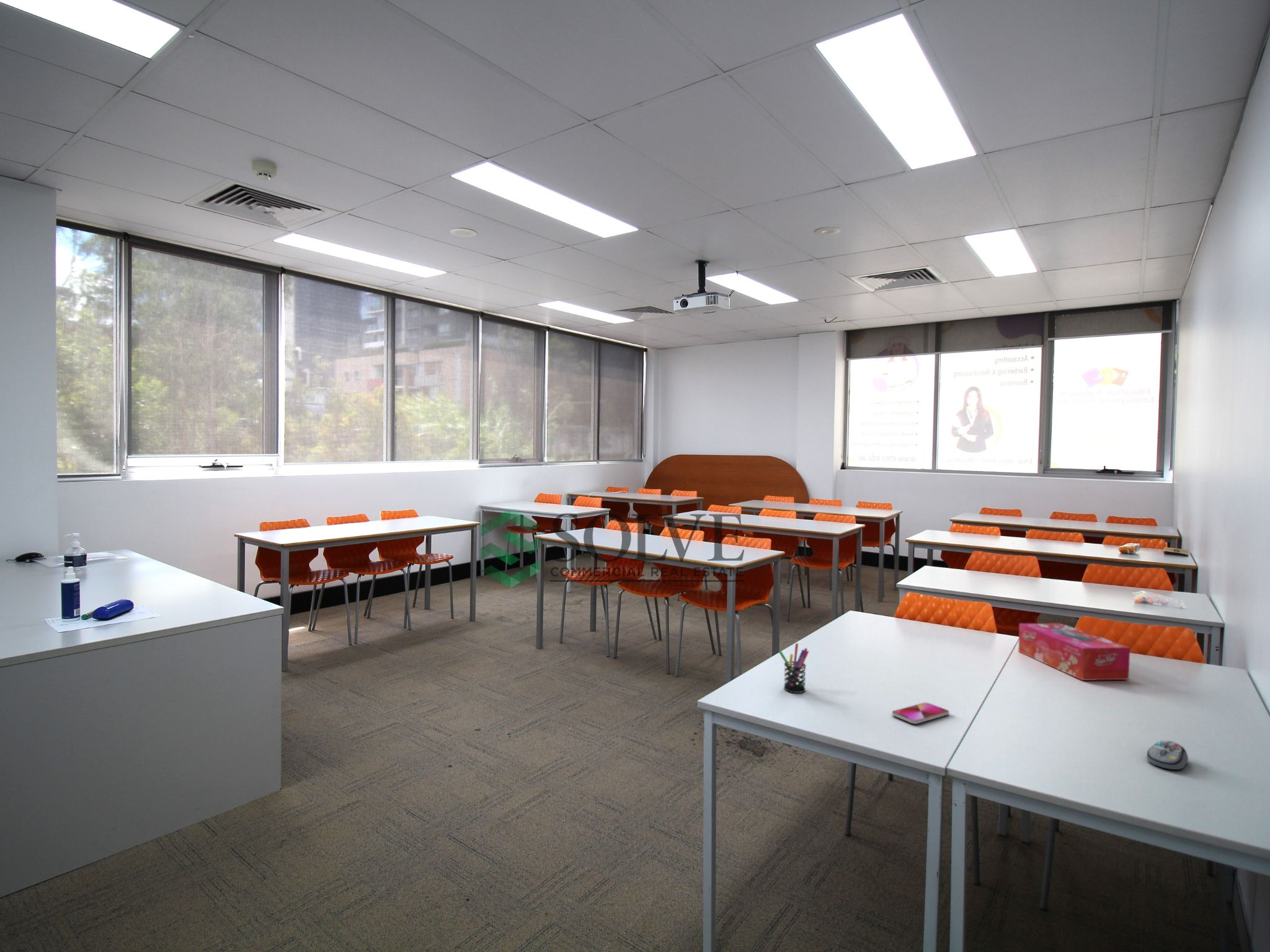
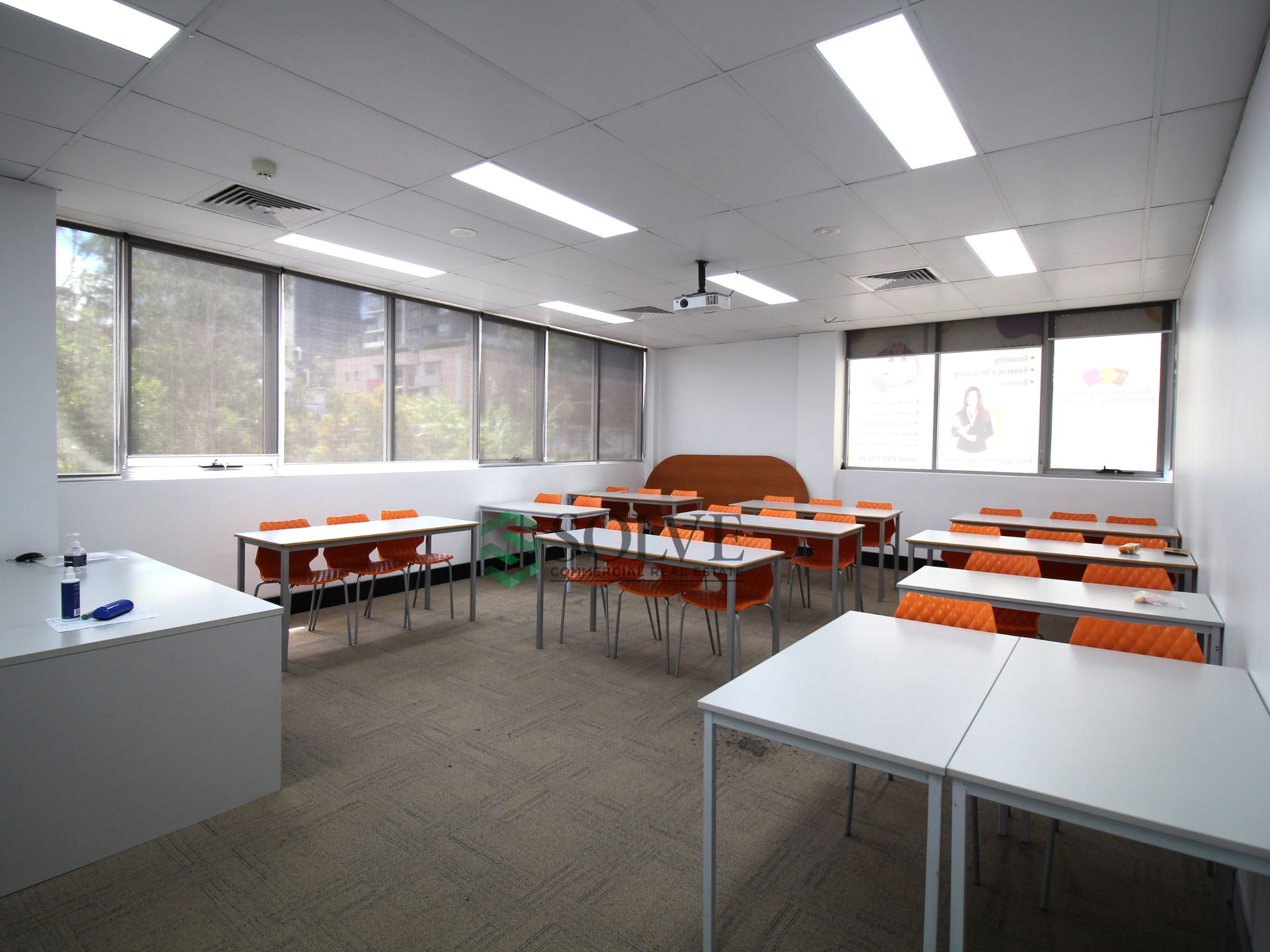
- computer mouse [1146,740,1189,770]
- tissue box [1018,622,1130,681]
- smartphone [891,702,950,725]
- pen holder [778,643,810,694]
